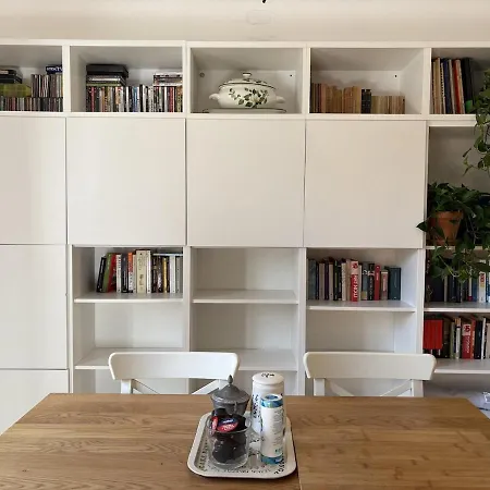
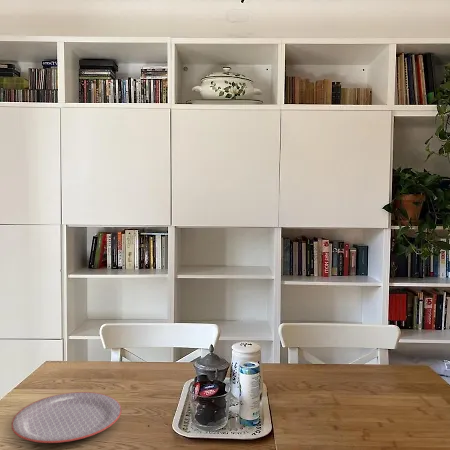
+ plate [10,391,122,444]
